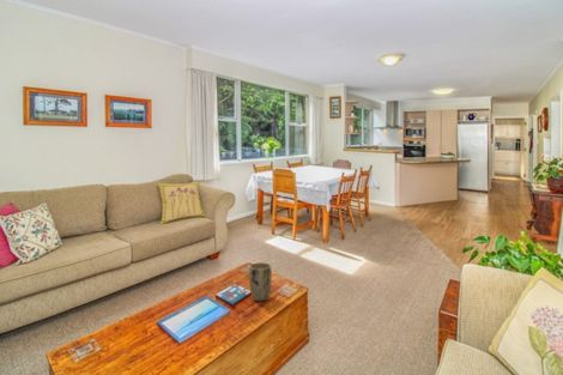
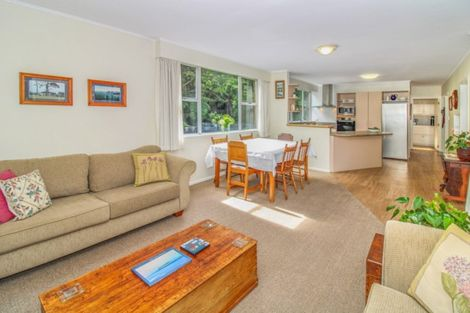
- plant pot [248,261,273,302]
